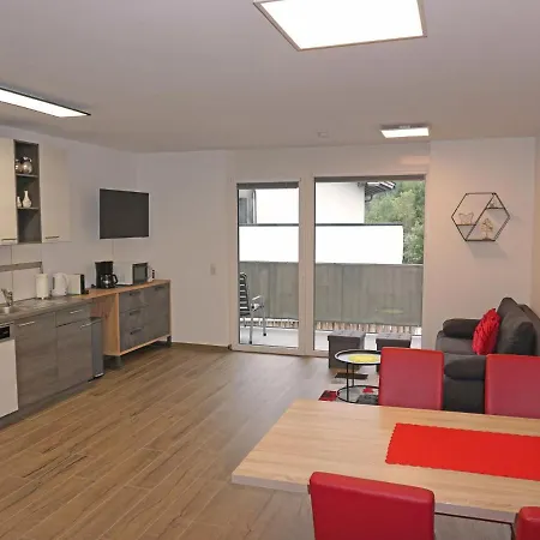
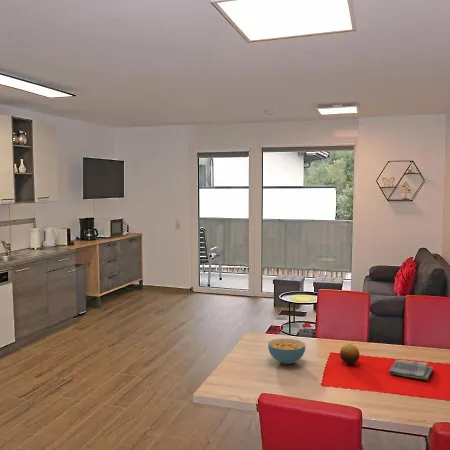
+ cereal bowl [267,337,307,365]
+ fruit [339,343,361,365]
+ dish towel [388,359,434,382]
